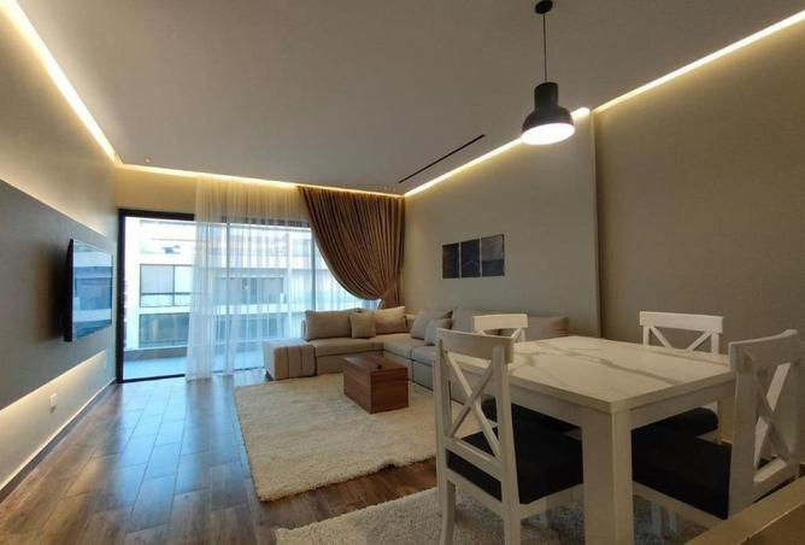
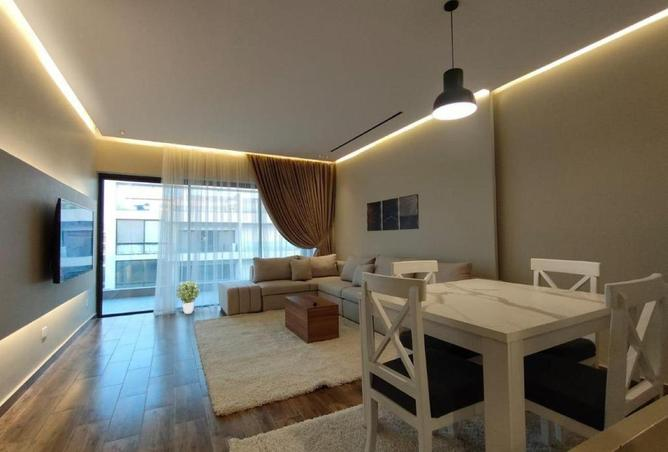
+ potted plant [175,280,200,315]
